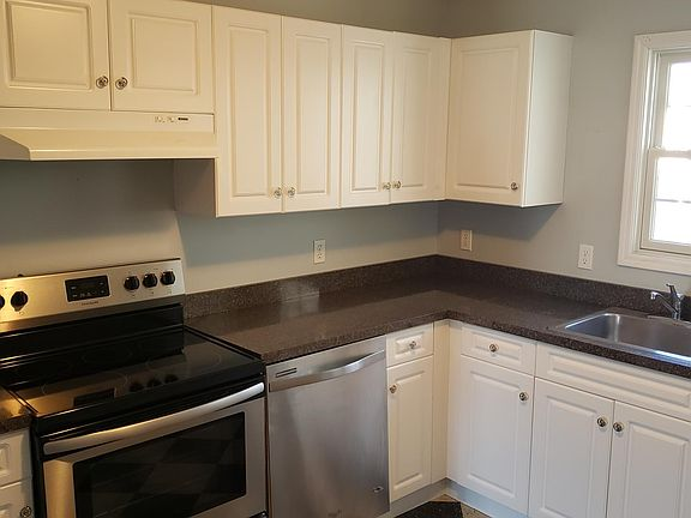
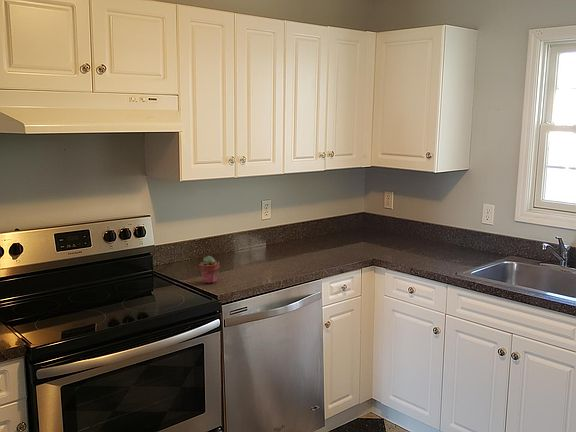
+ potted succulent [198,255,221,284]
